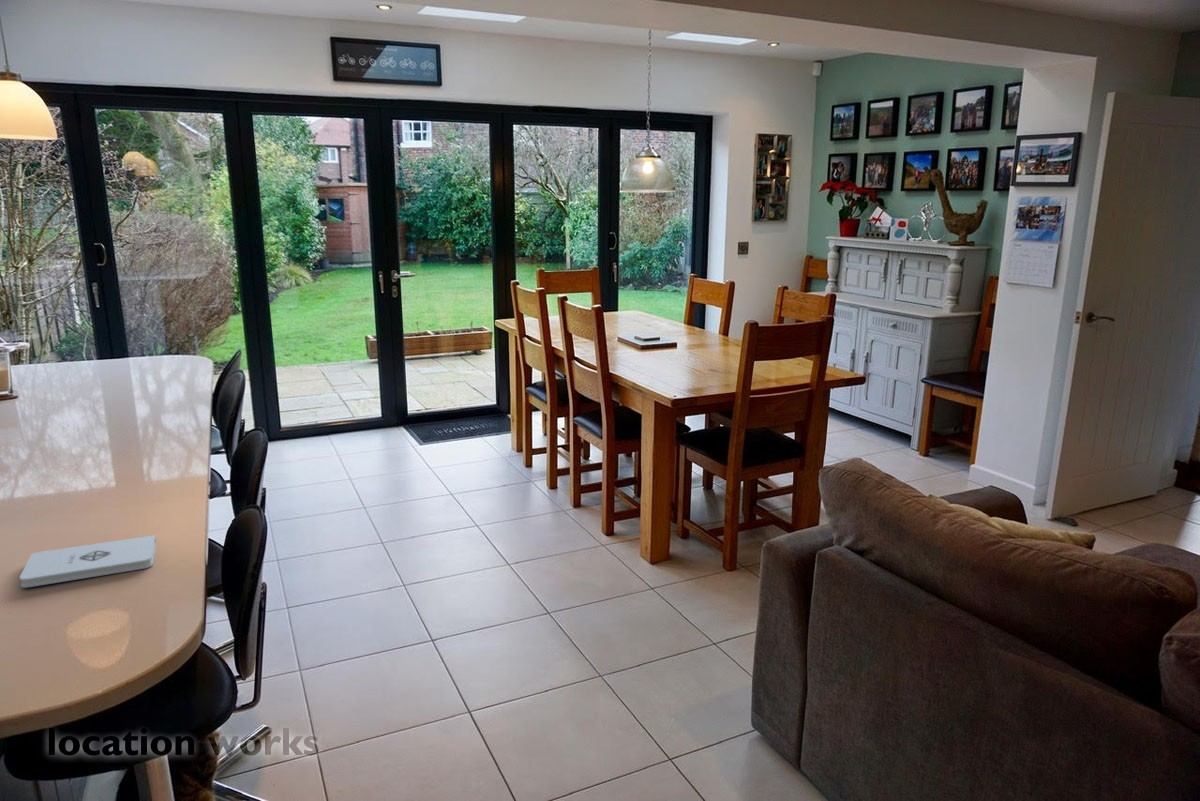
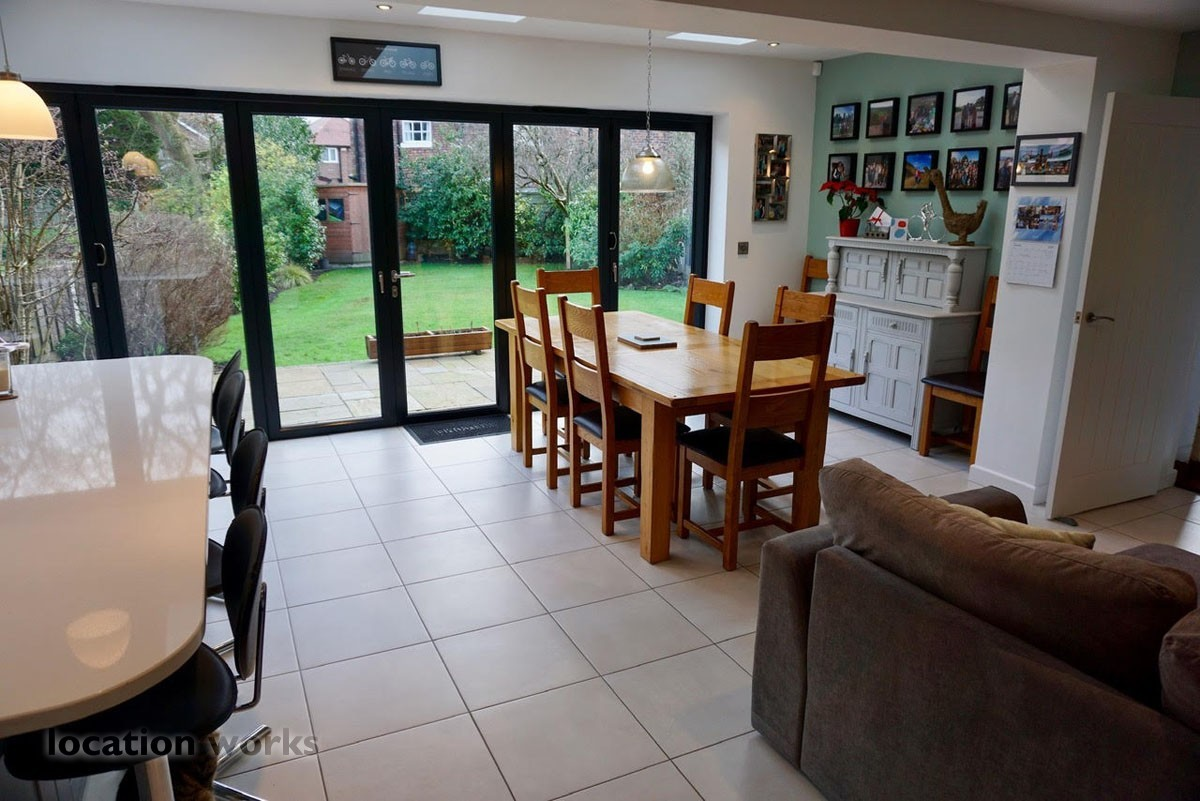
- notepad [19,534,157,588]
